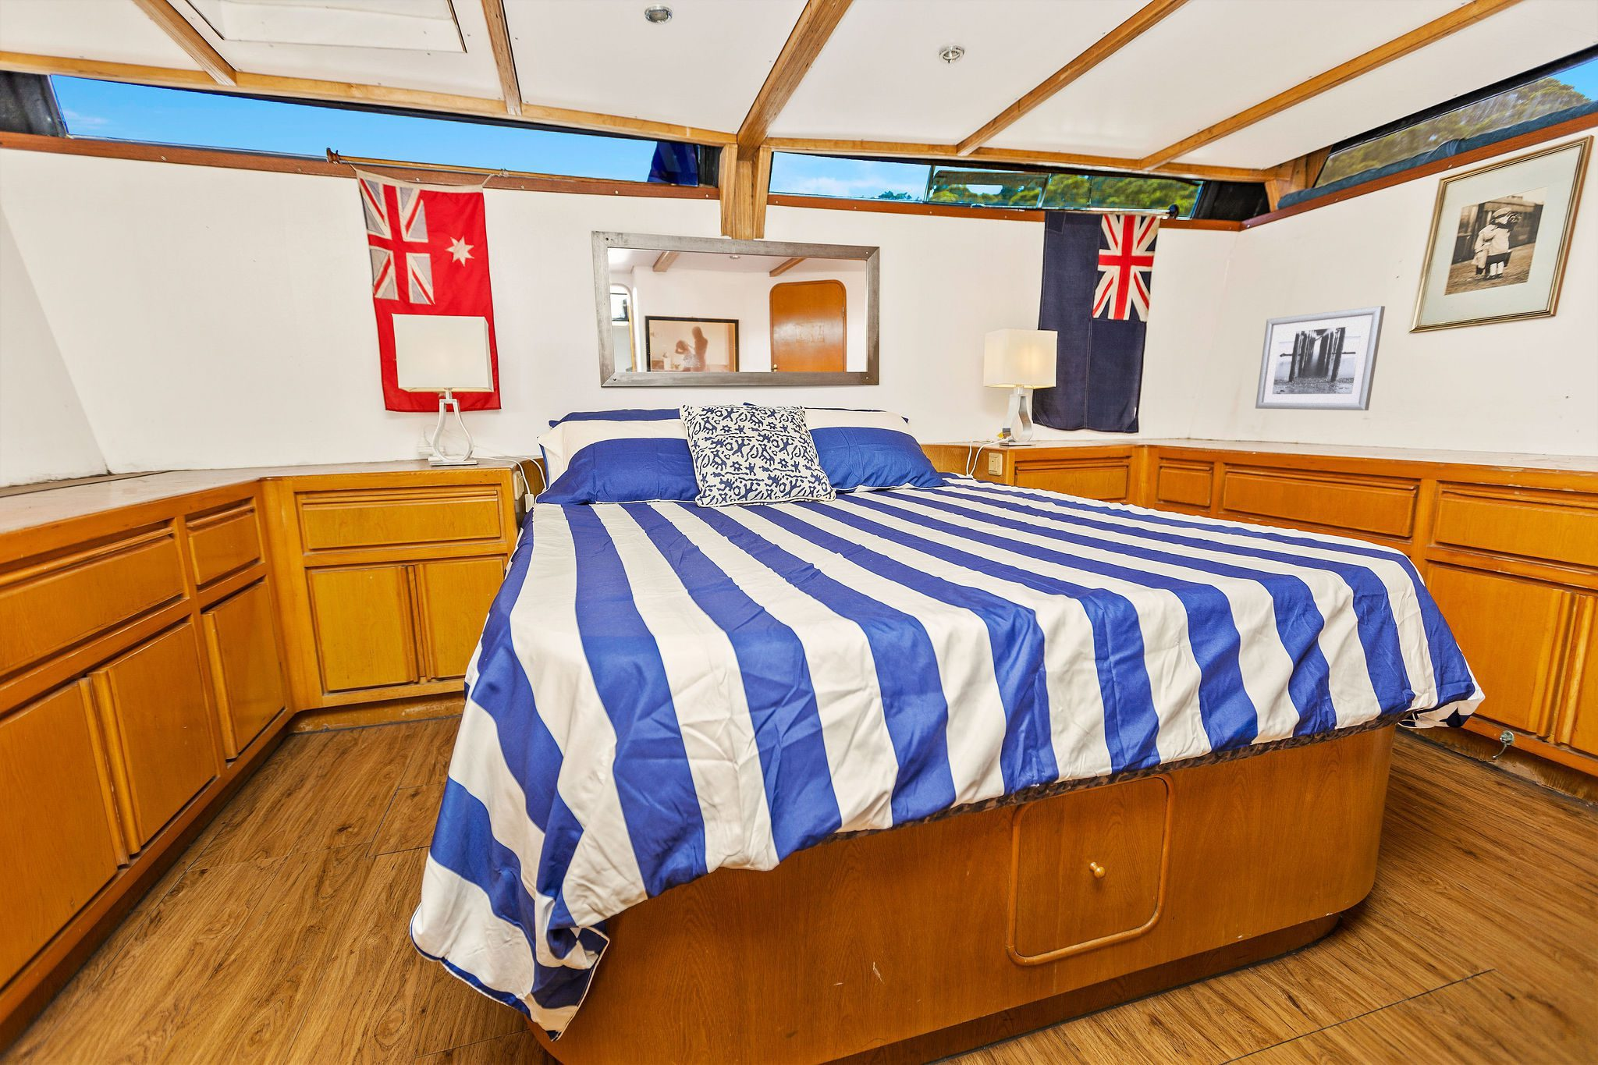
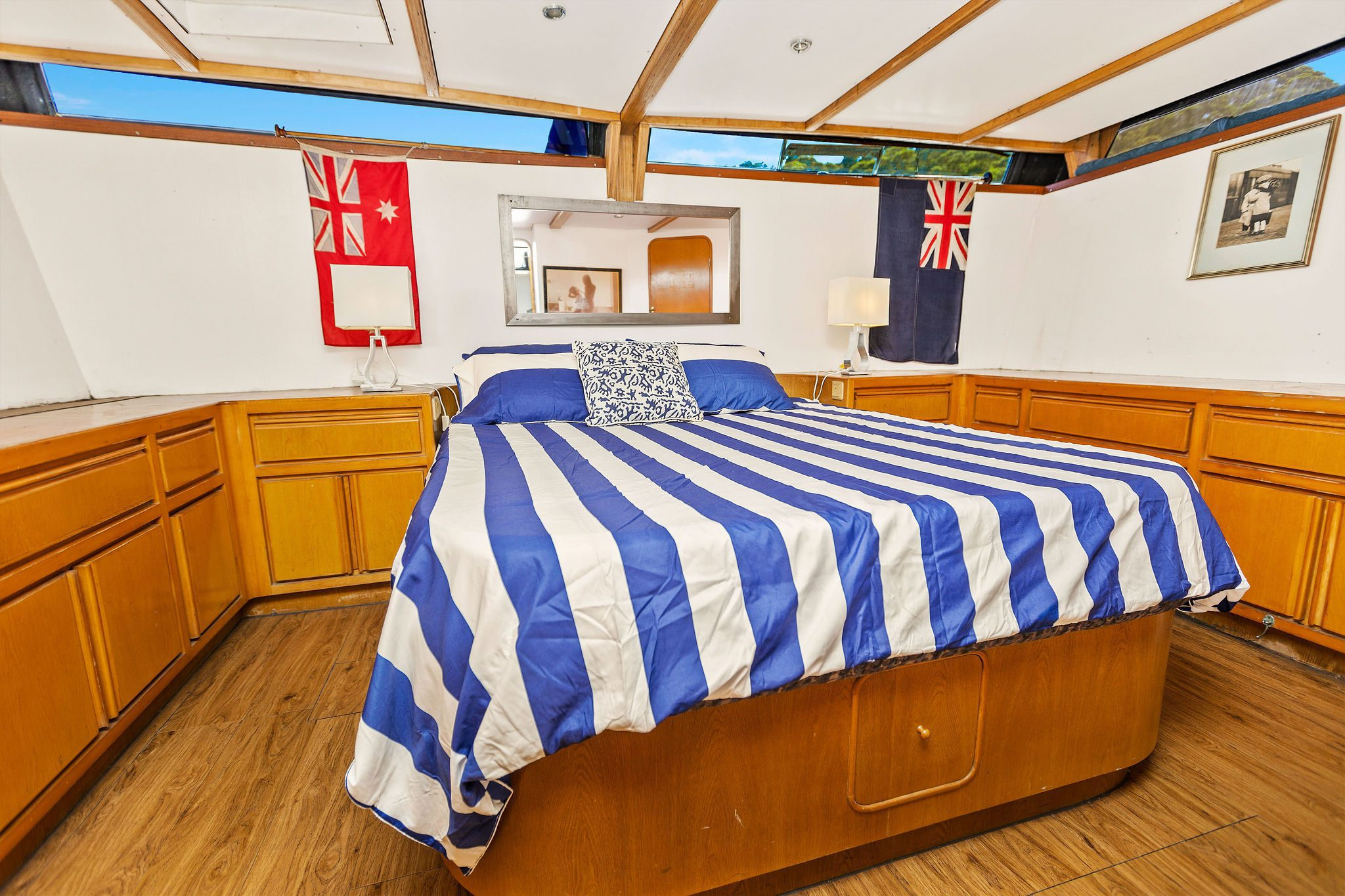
- wall art [1255,305,1385,411]
